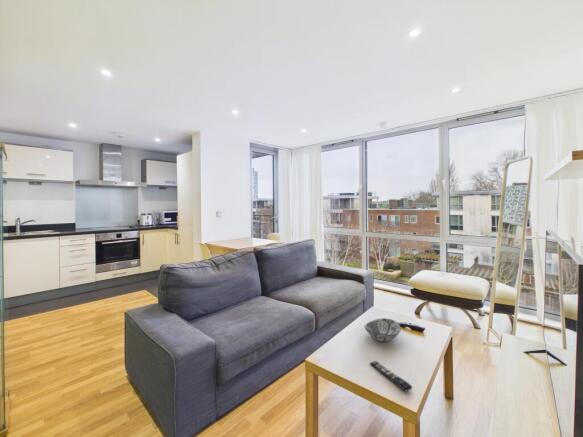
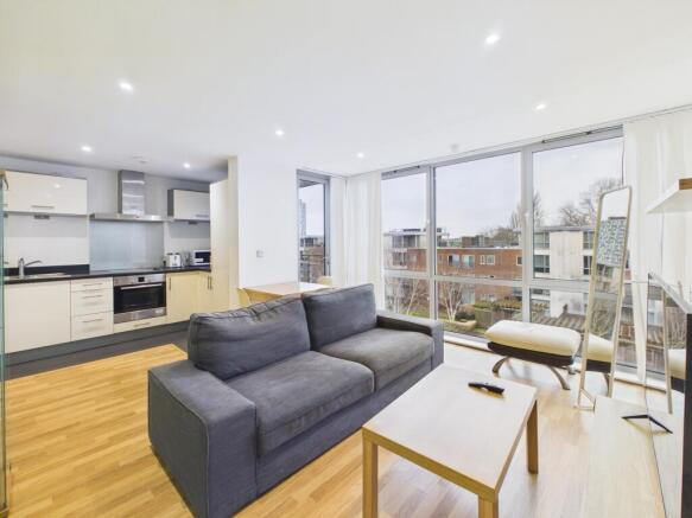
- decorative bowl [363,317,402,342]
- remote control [369,360,413,393]
